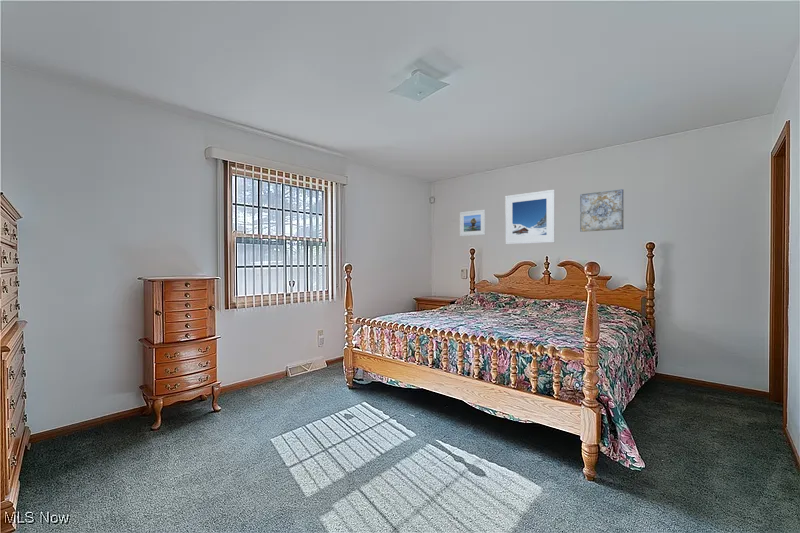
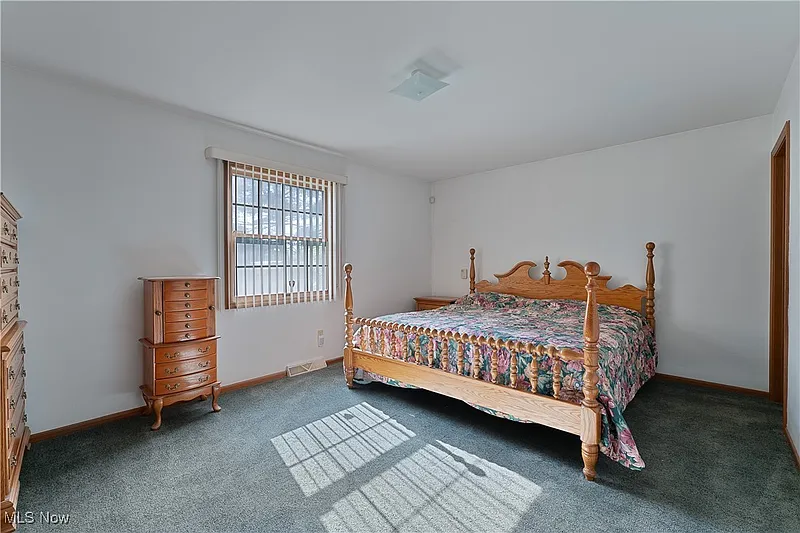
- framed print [504,189,556,245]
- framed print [459,209,486,237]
- wall art [579,188,625,233]
